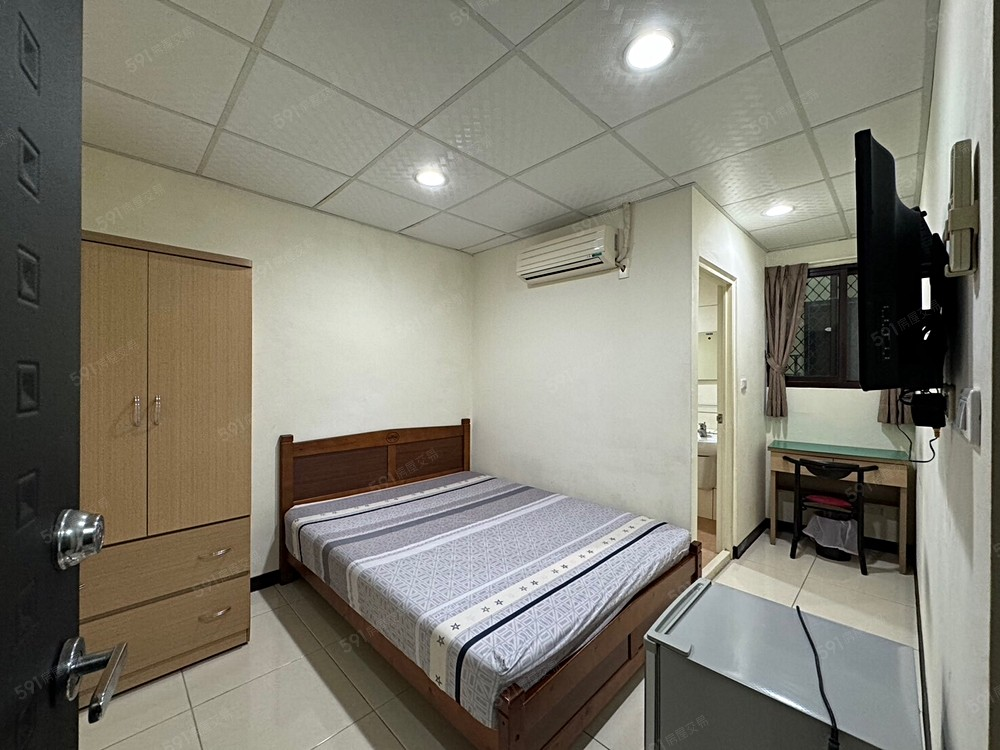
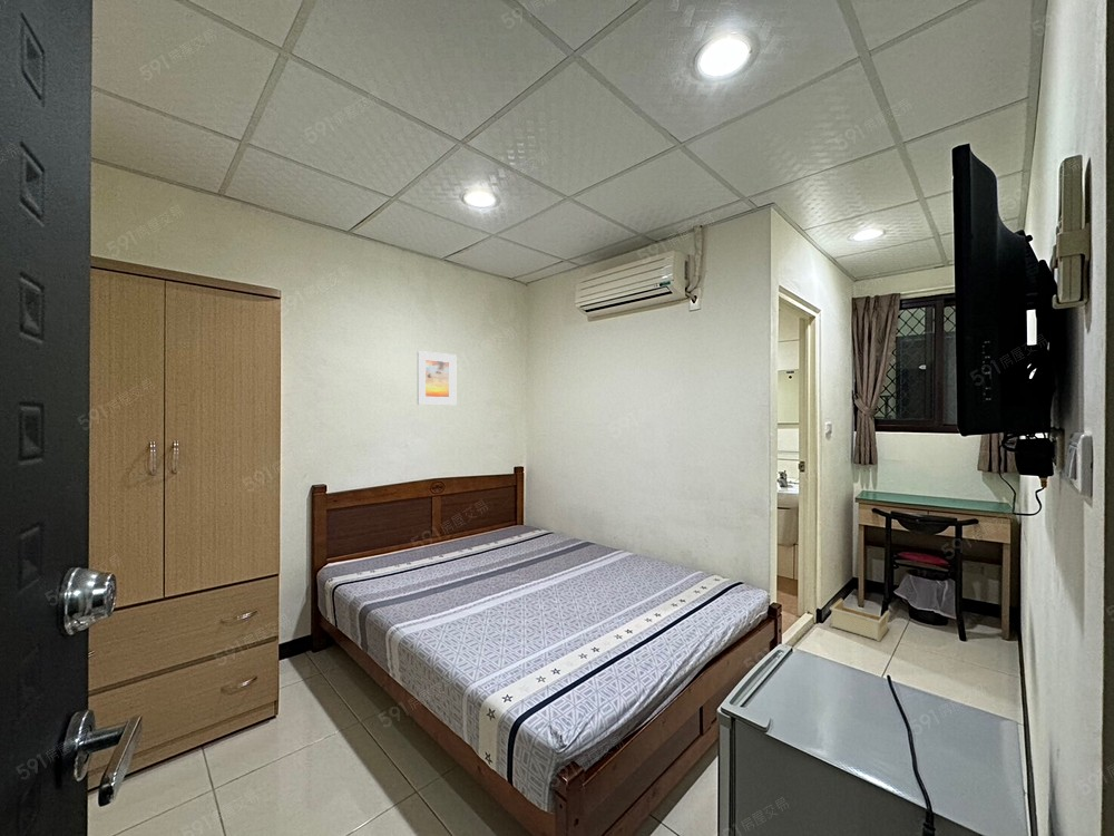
+ storage bin [829,597,890,642]
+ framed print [417,350,457,406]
